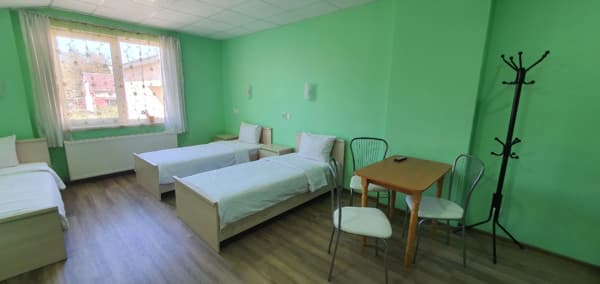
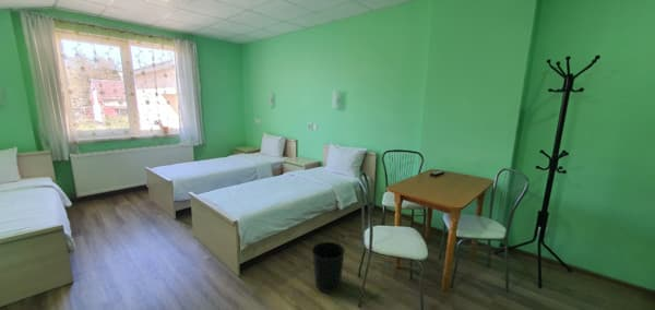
+ wastebasket [311,240,346,294]
